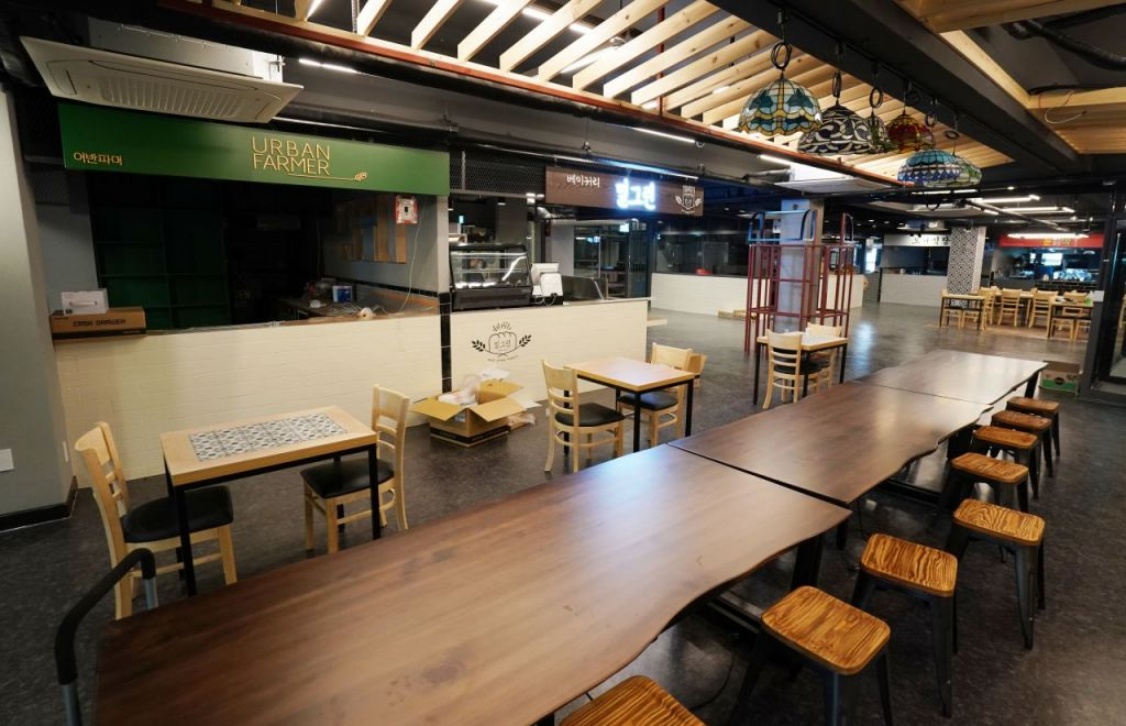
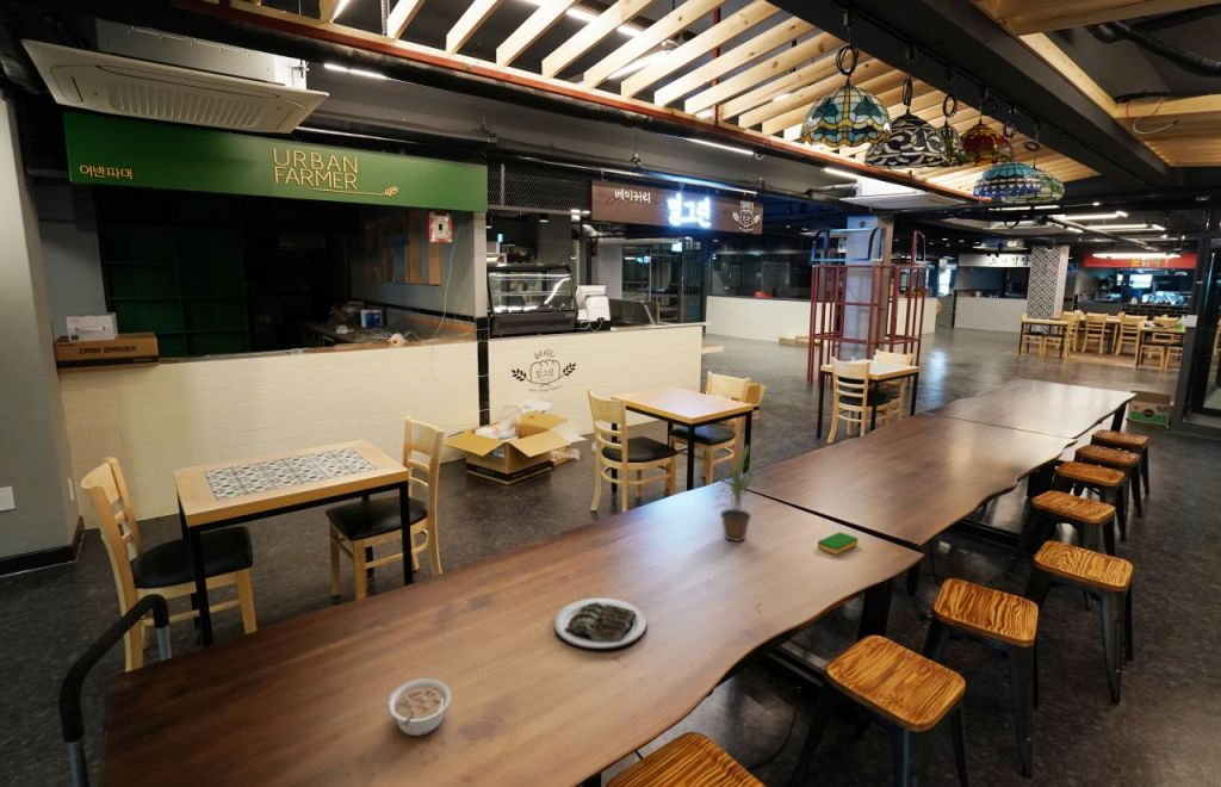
+ potted plant [698,445,776,543]
+ dish sponge [817,531,860,556]
+ legume [386,677,452,737]
+ plate [553,597,649,651]
